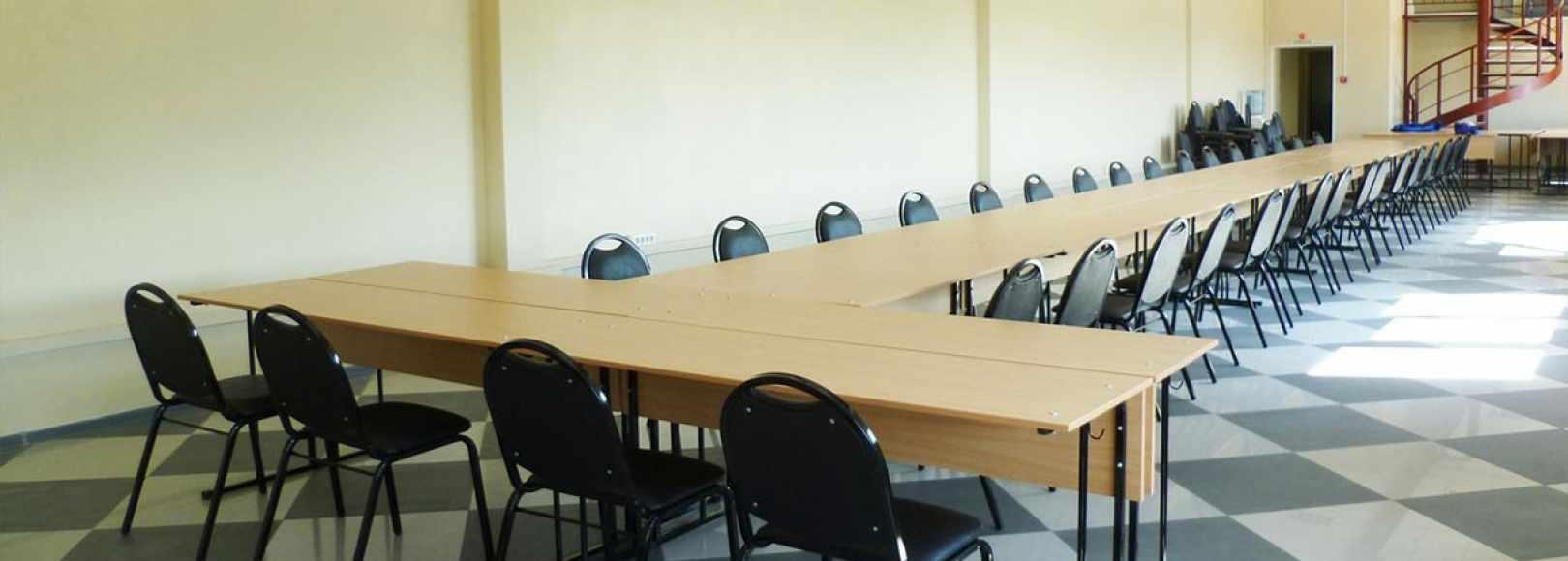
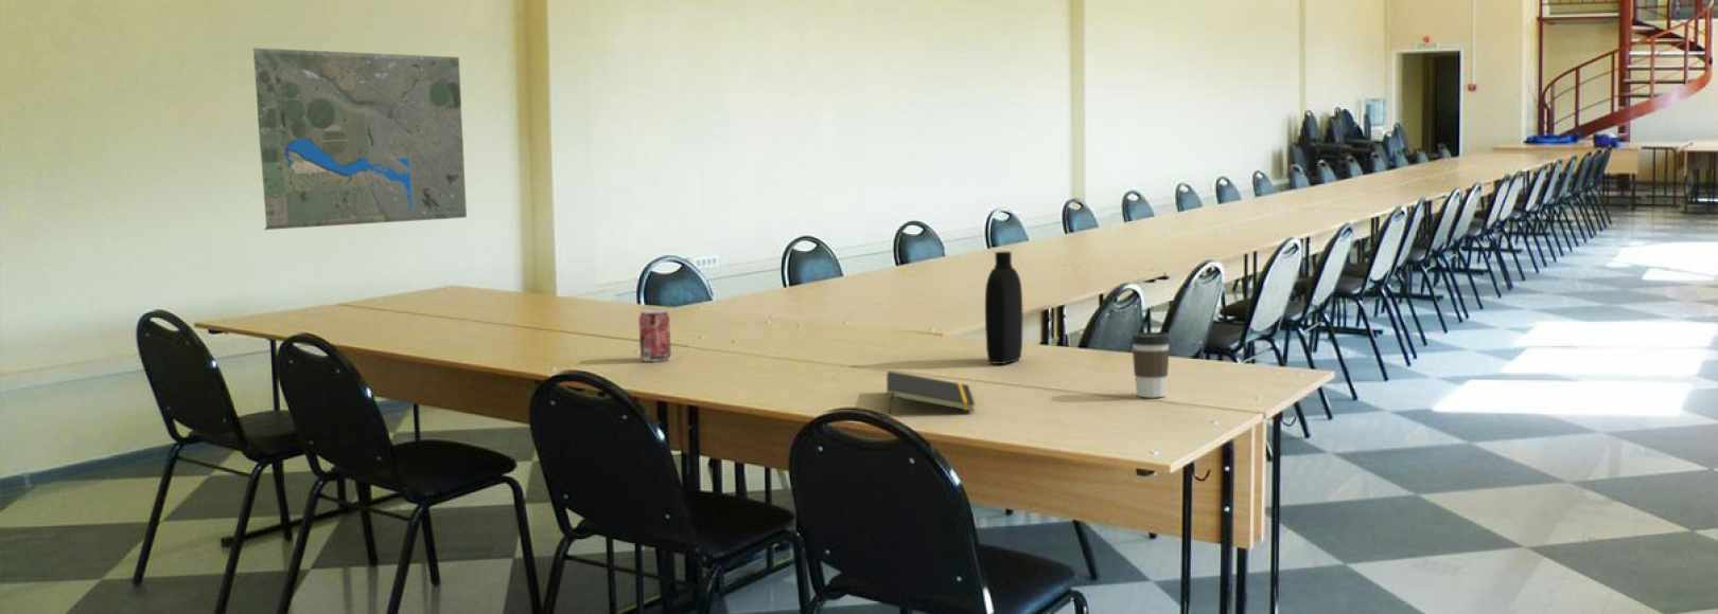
+ notepad [885,370,975,415]
+ road map [251,47,468,231]
+ beverage can [638,308,673,363]
+ bottle [984,251,1023,366]
+ coffee cup [1131,332,1172,398]
